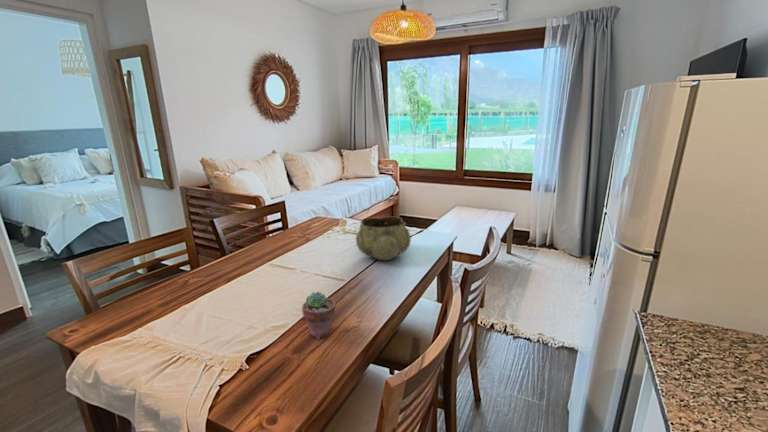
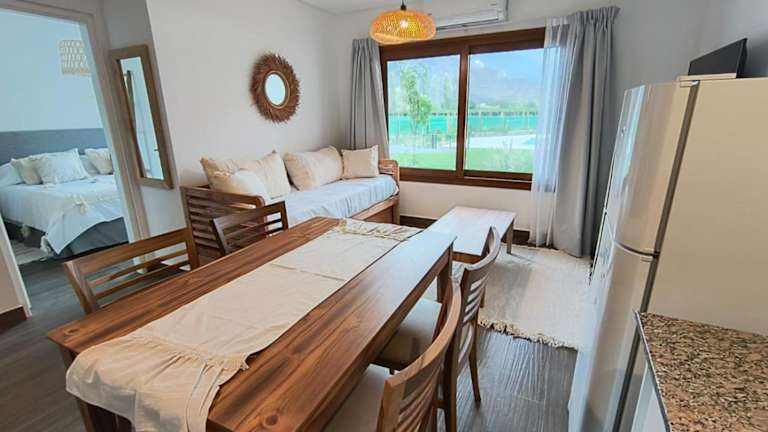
- decorative bowl [355,216,412,261]
- potted succulent [301,290,336,340]
